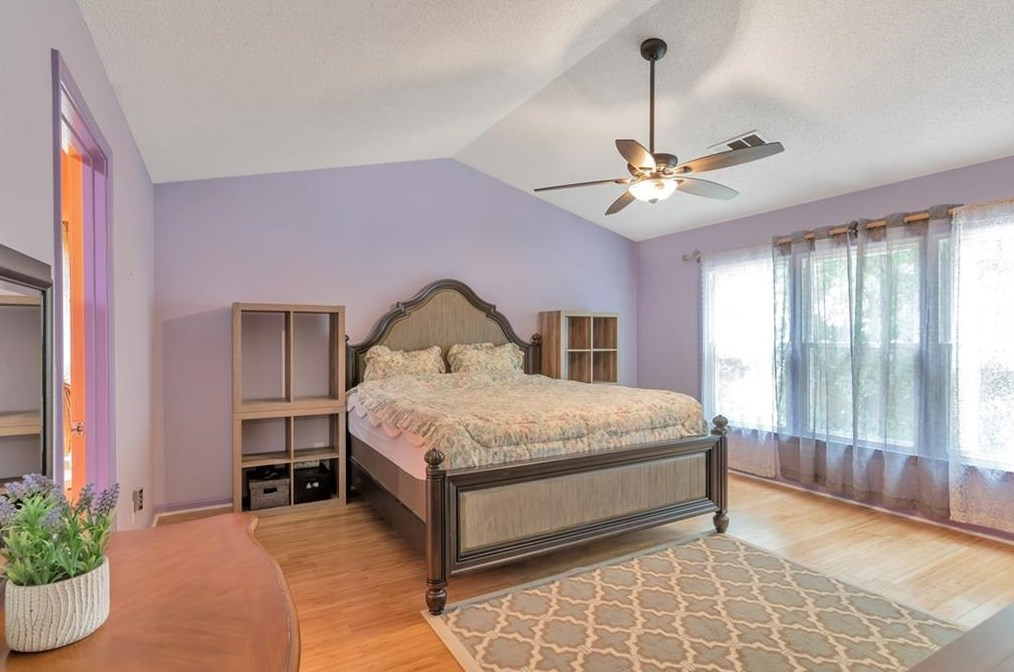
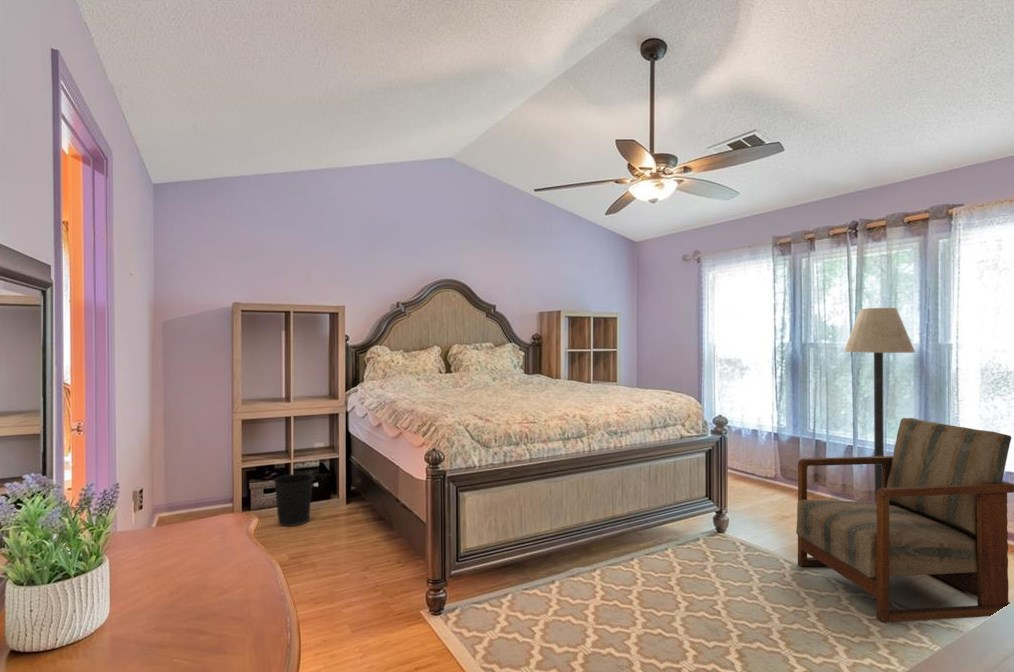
+ wastebasket [273,473,314,527]
+ armchair [795,417,1014,623]
+ floor lamp [843,307,916,502]
